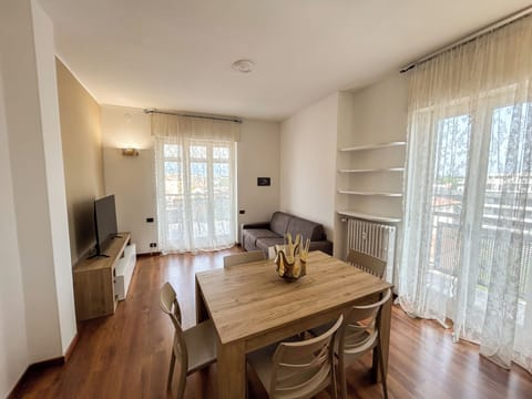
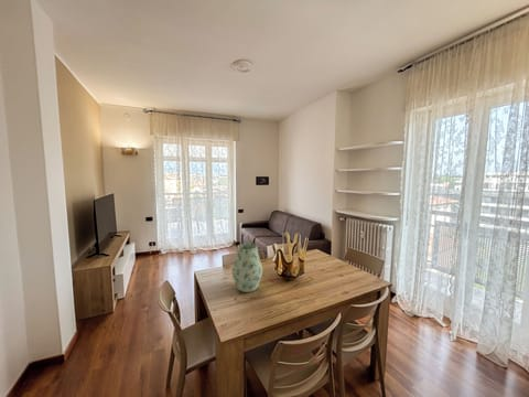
+ vase [230,243,263,293]
